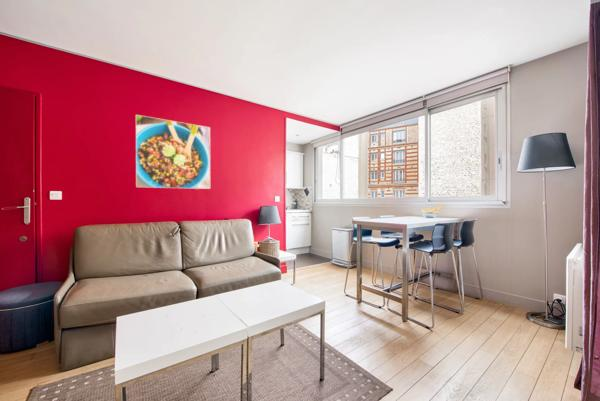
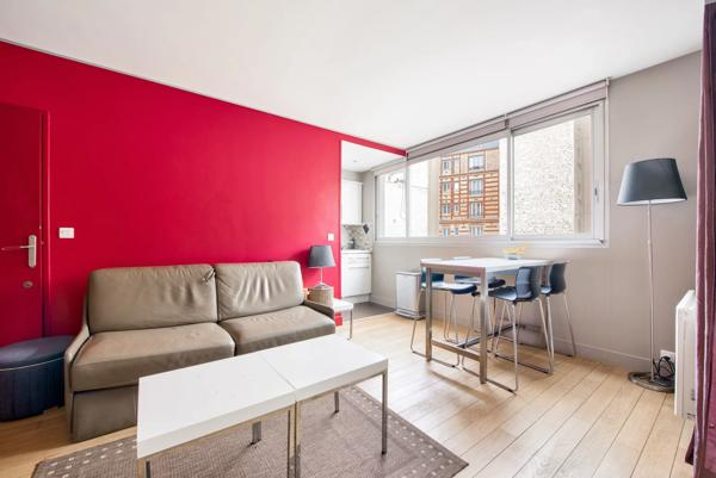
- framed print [135,114,211,190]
